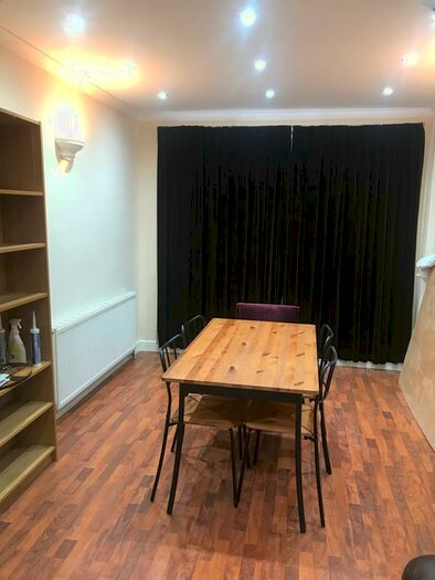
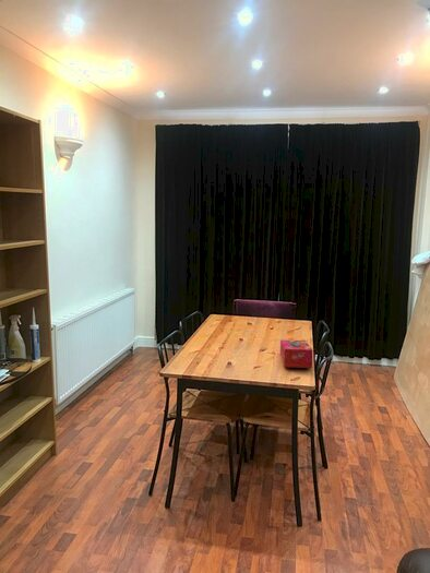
+ tissue box [279,338,313,369]
